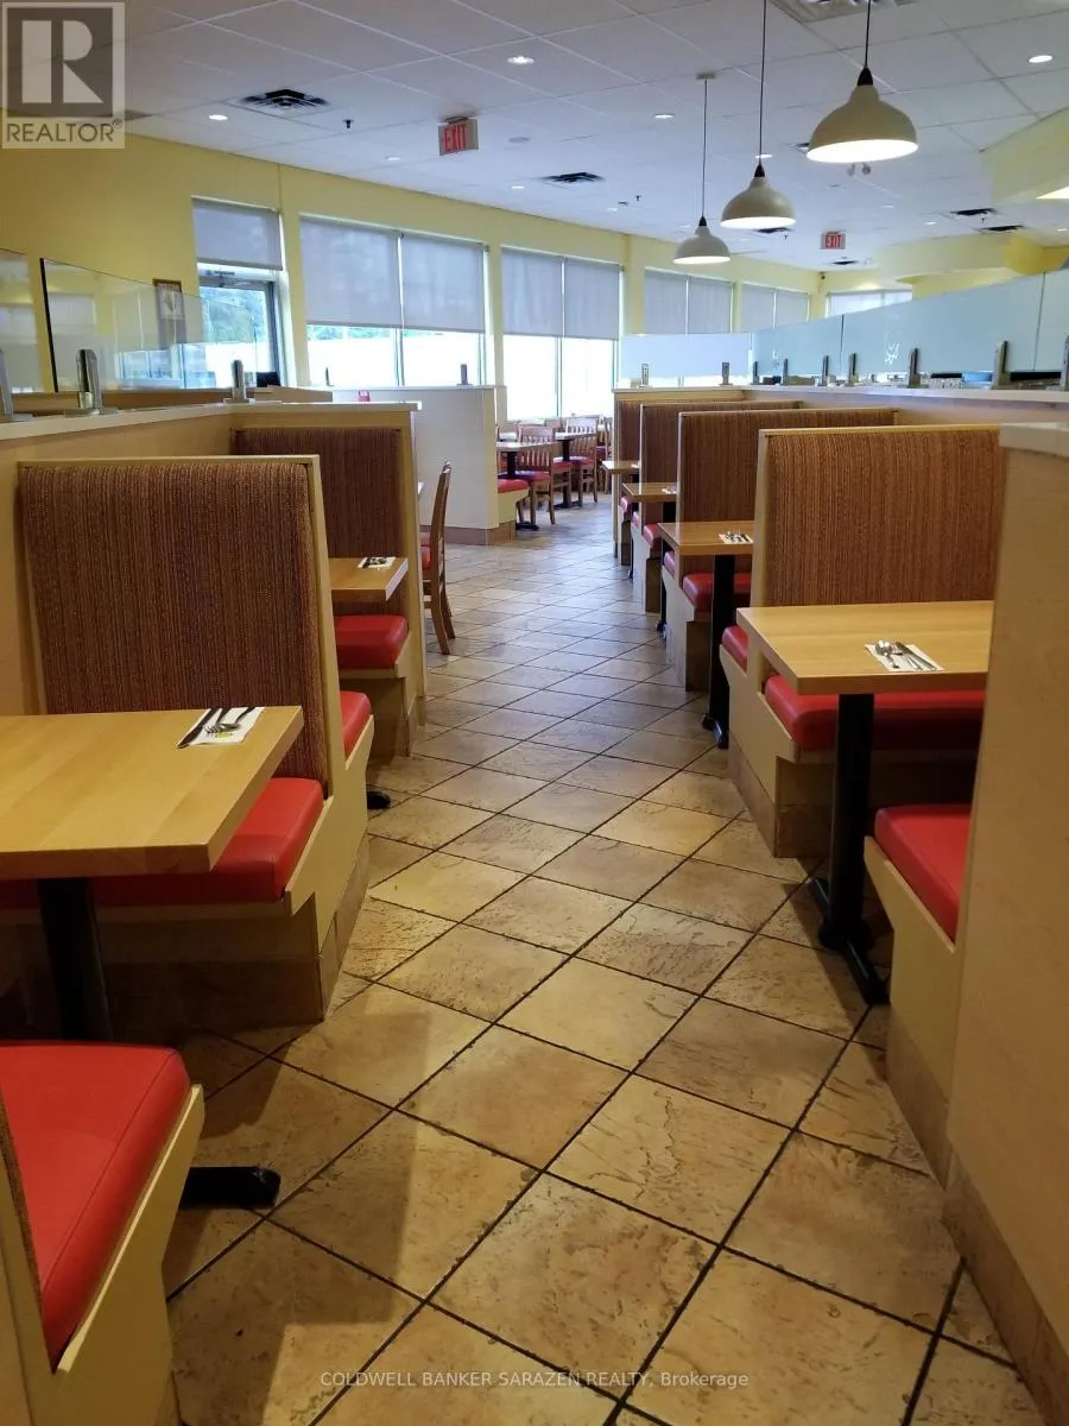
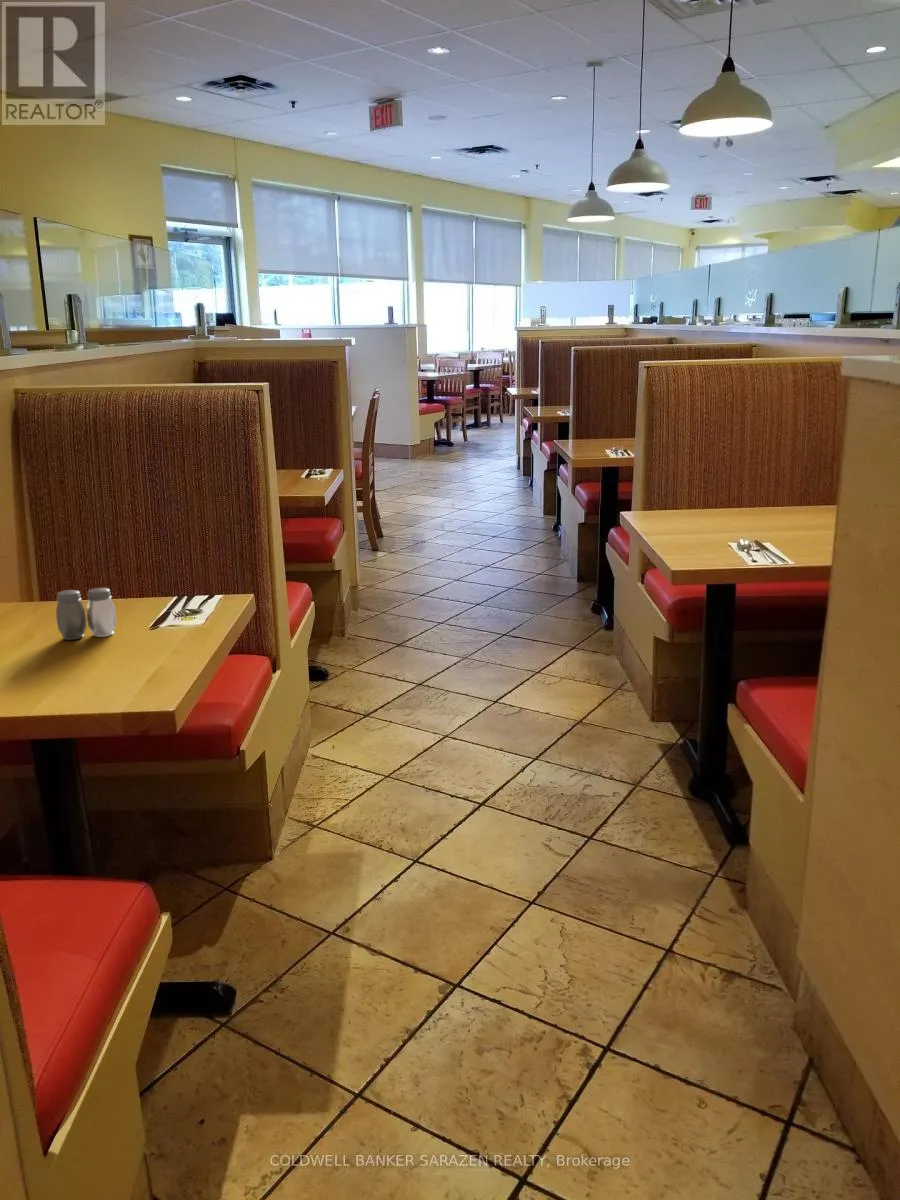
+ salt and pepper shaker [55,587,117,640]
